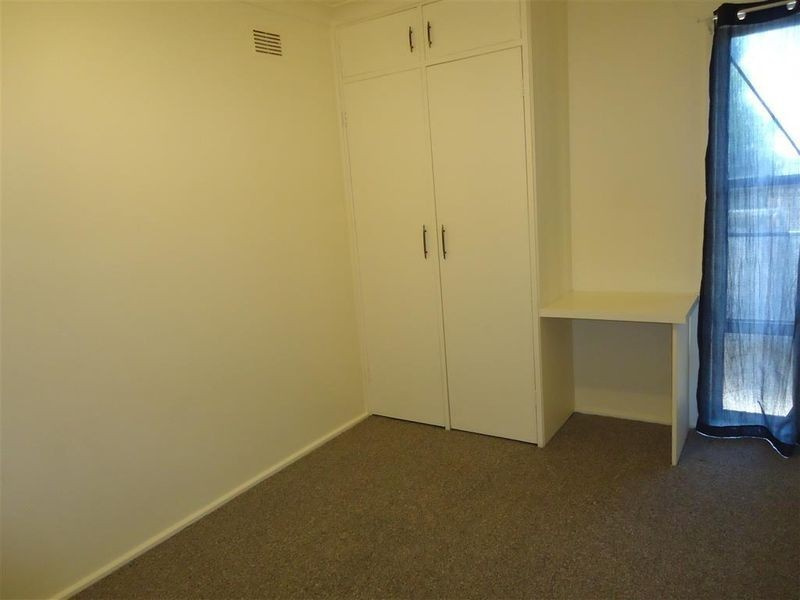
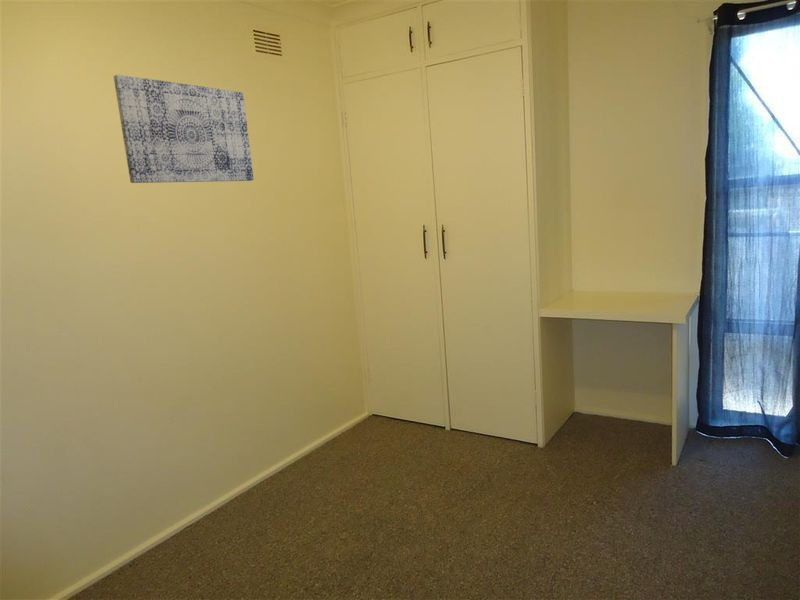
+ wall art [113,74,254,184]
